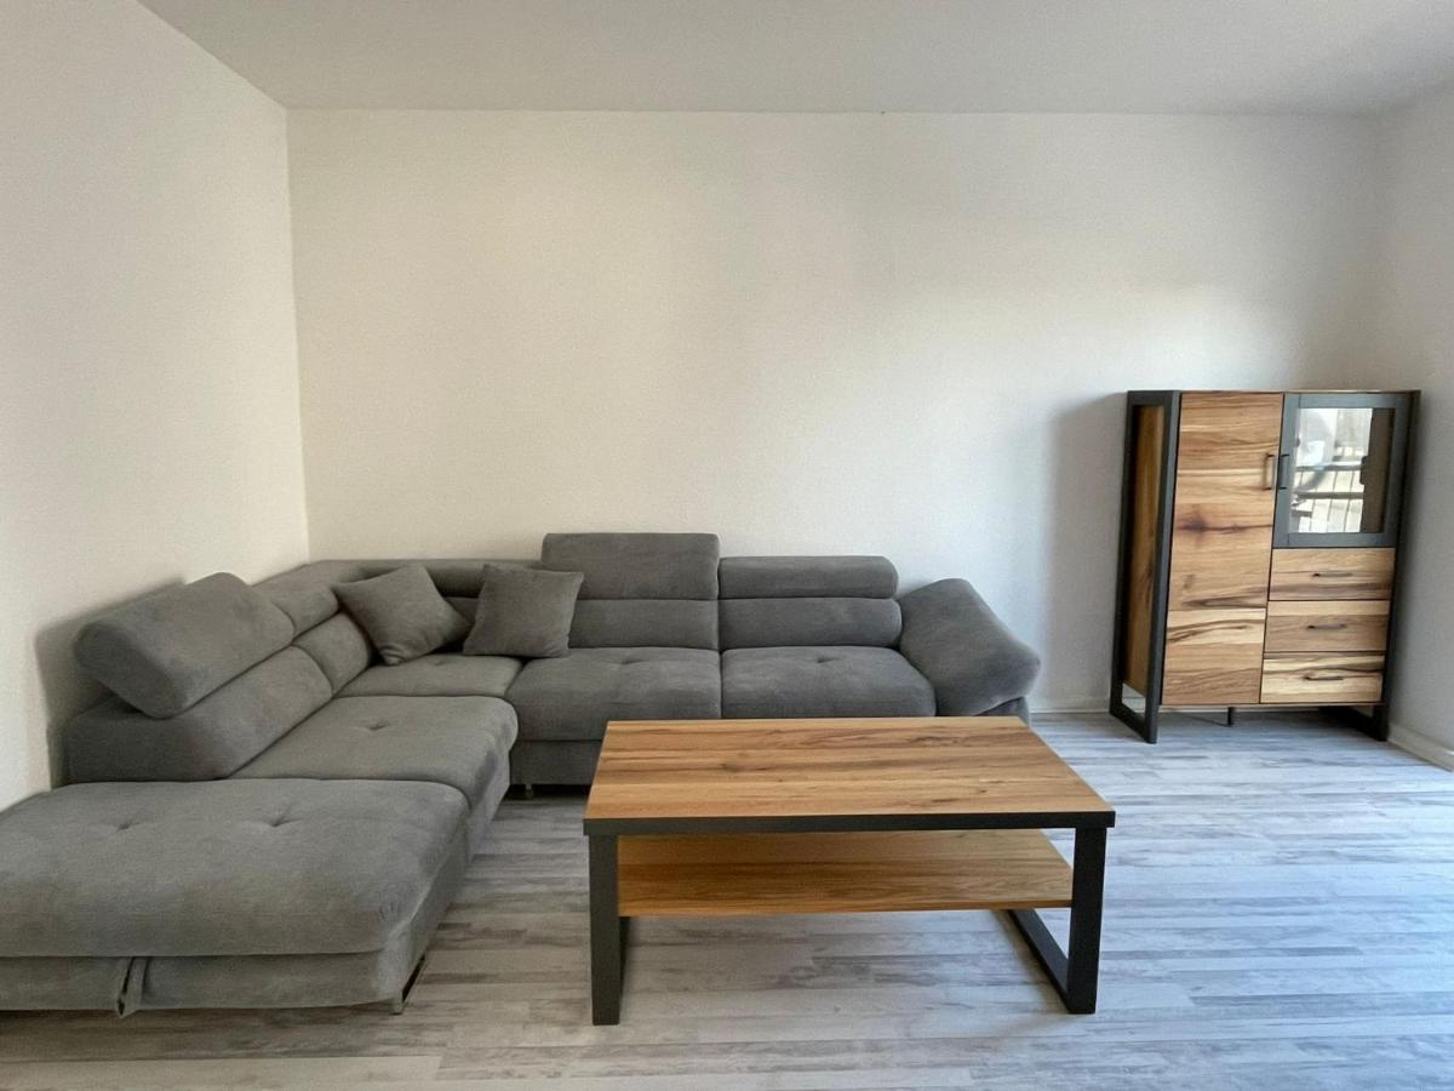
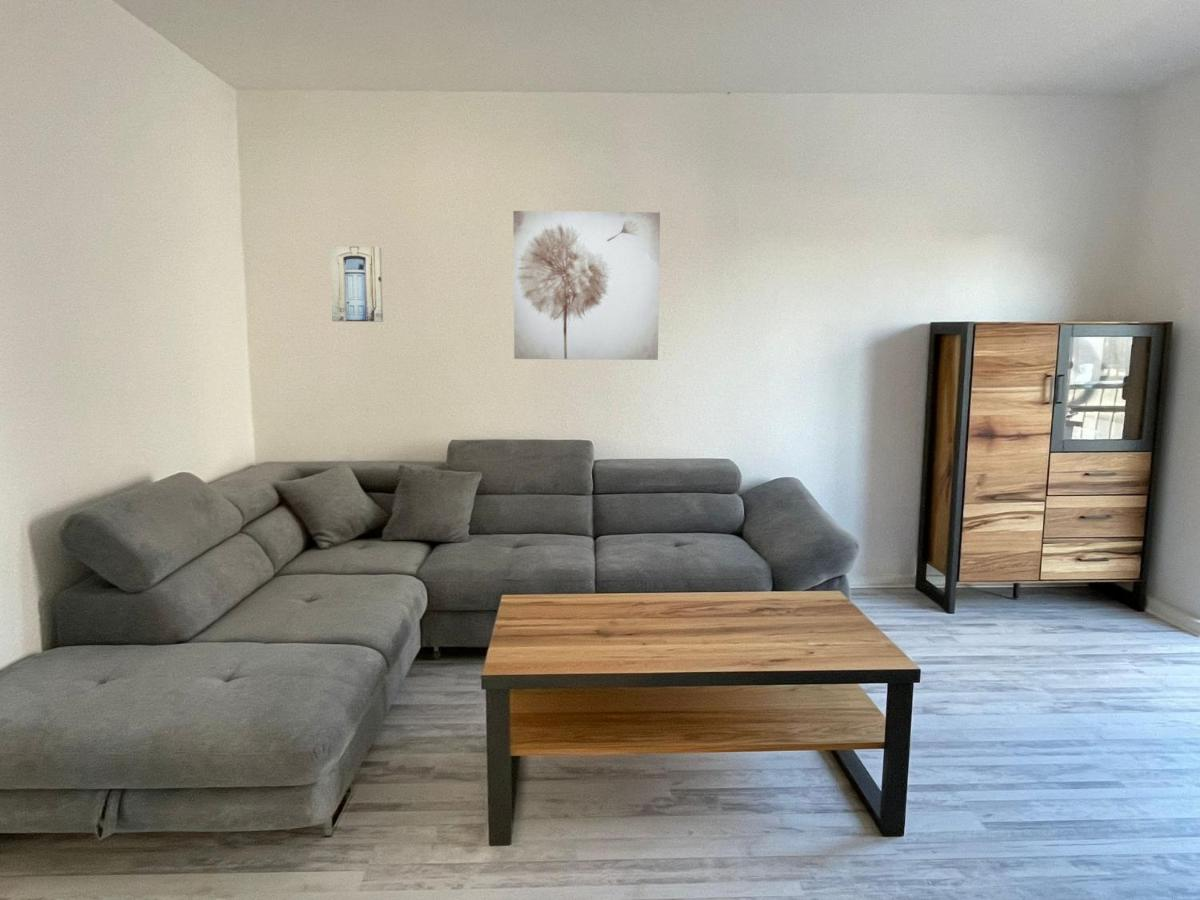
+ wall art [512,210,661,361]
+ wall art [329,245,384,323]
